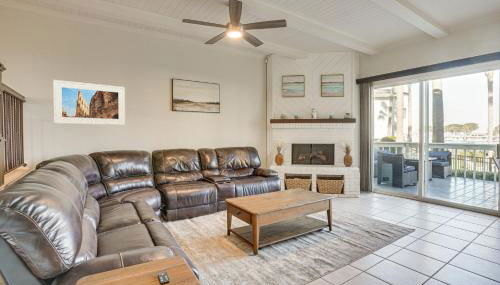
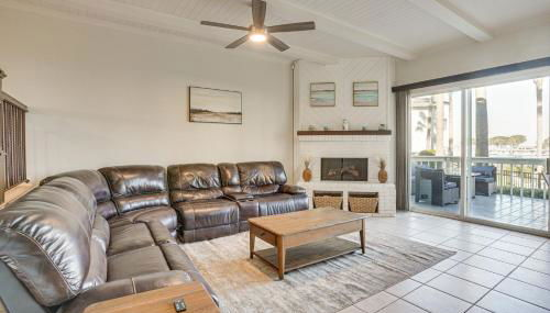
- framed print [52,79,126,126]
